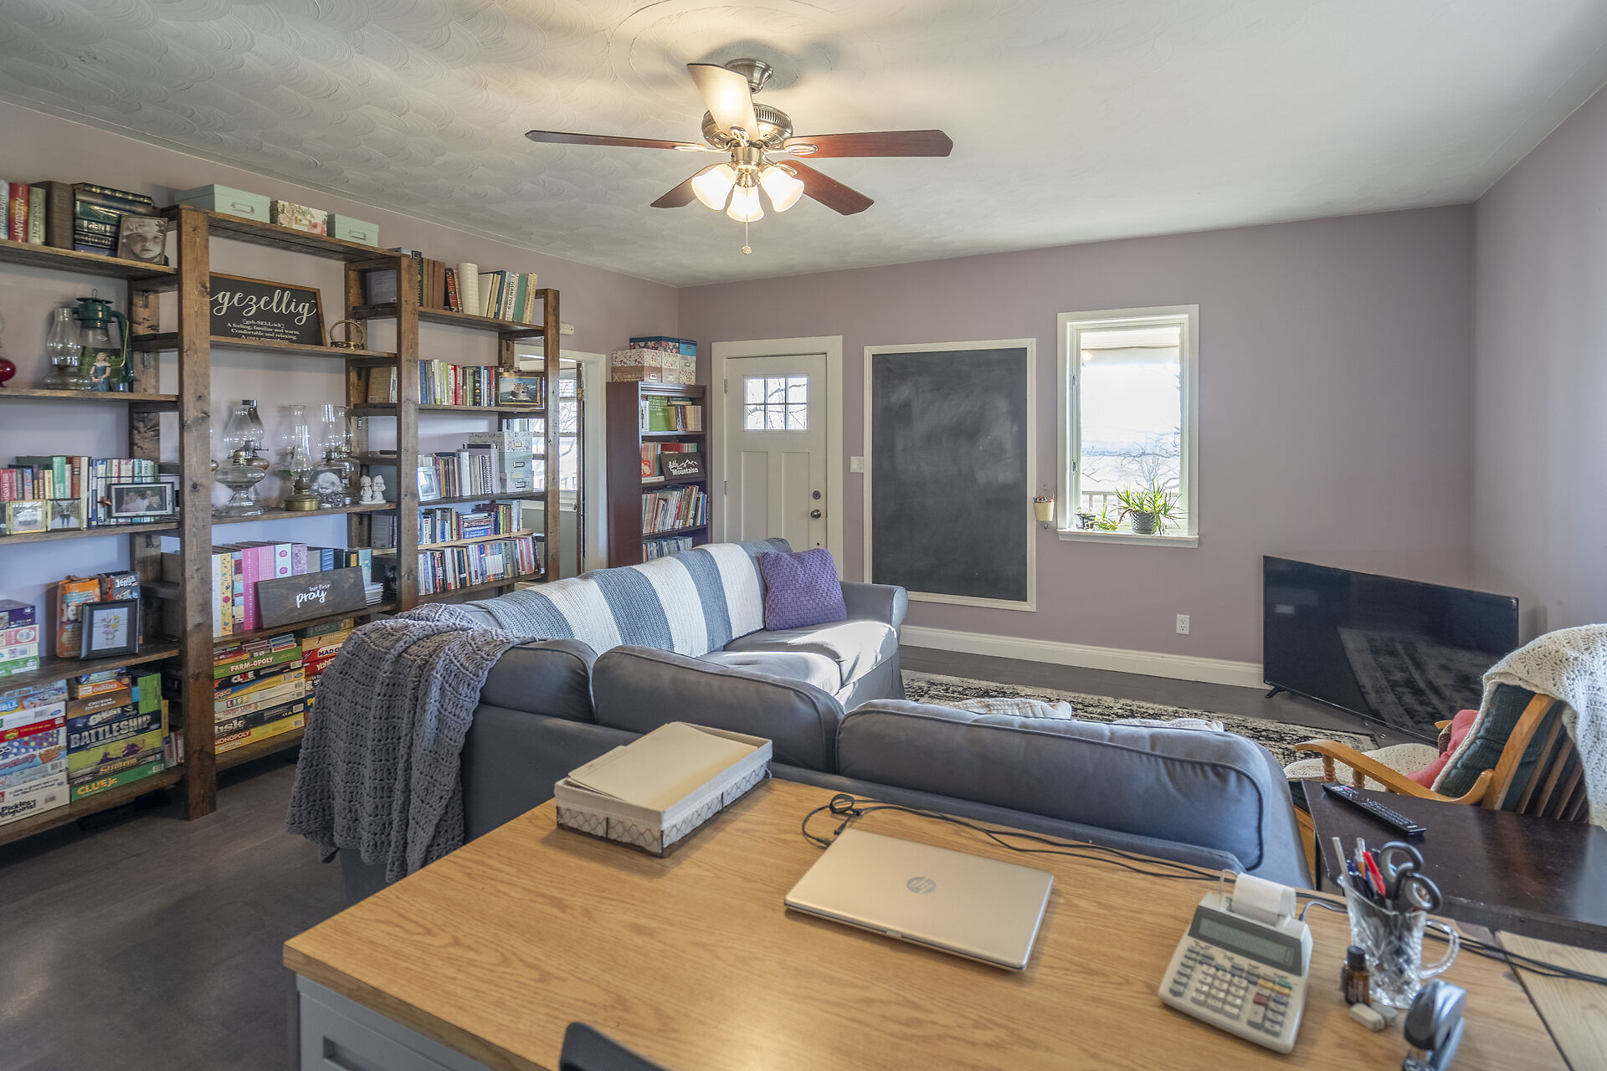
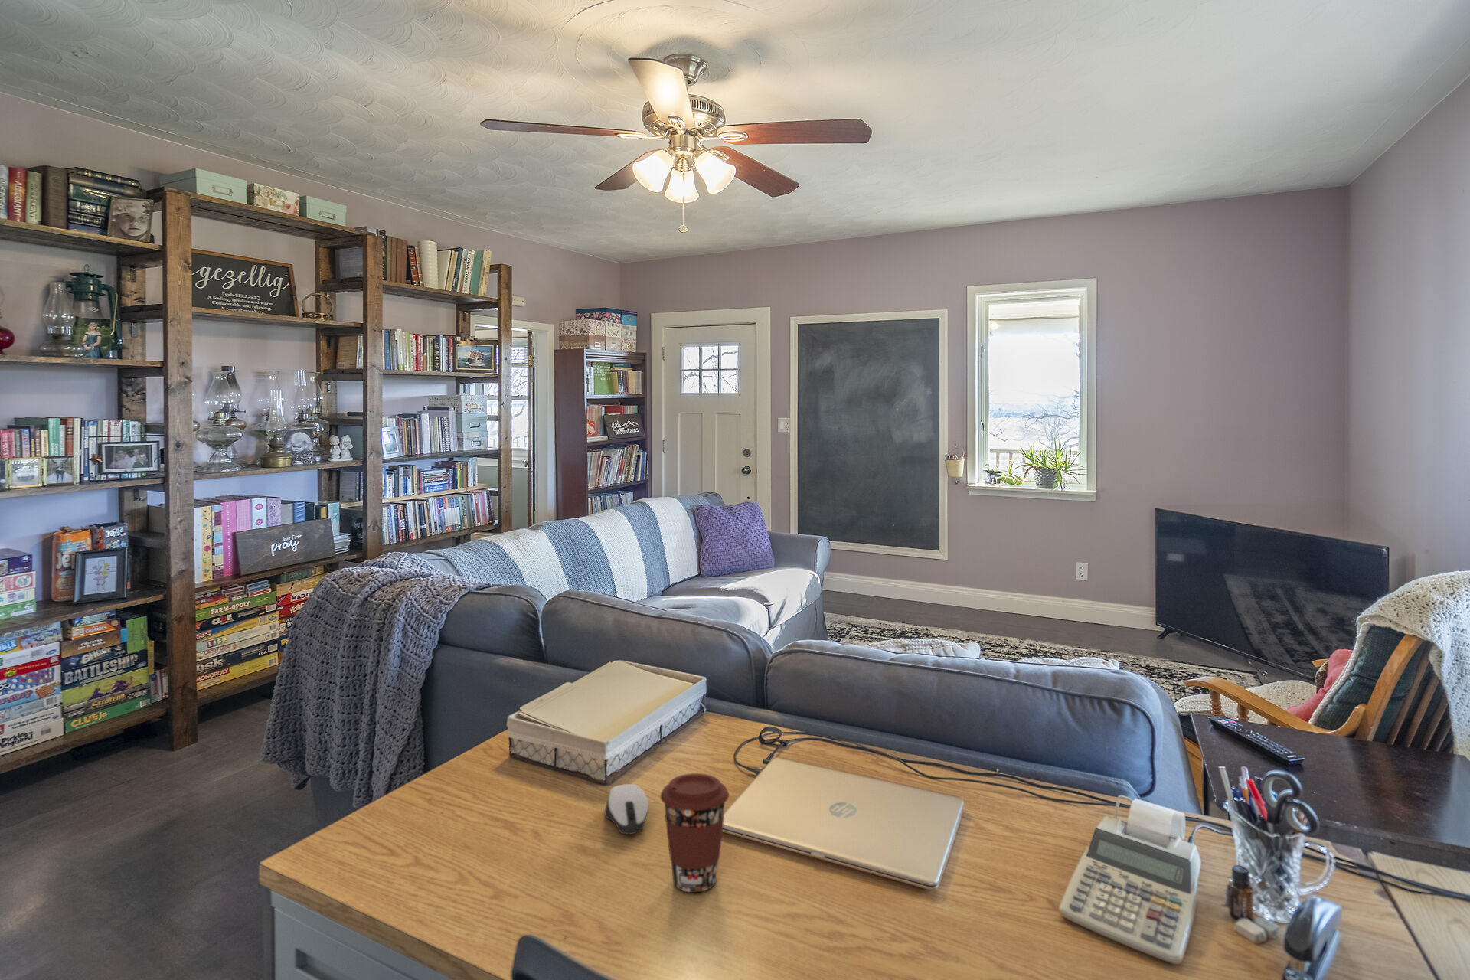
+ computer mouse [604,783,650,836]
+ coffee cup [660,772,730,894]
